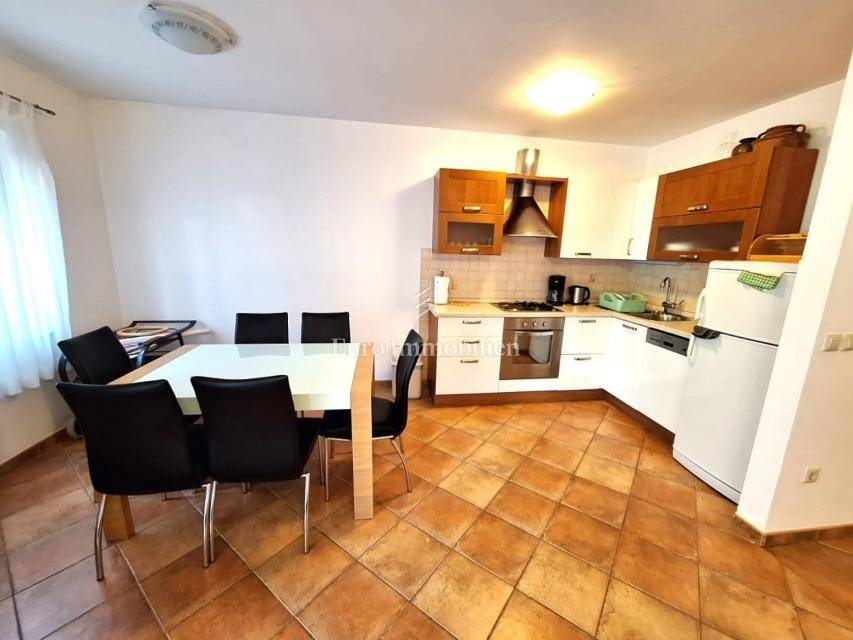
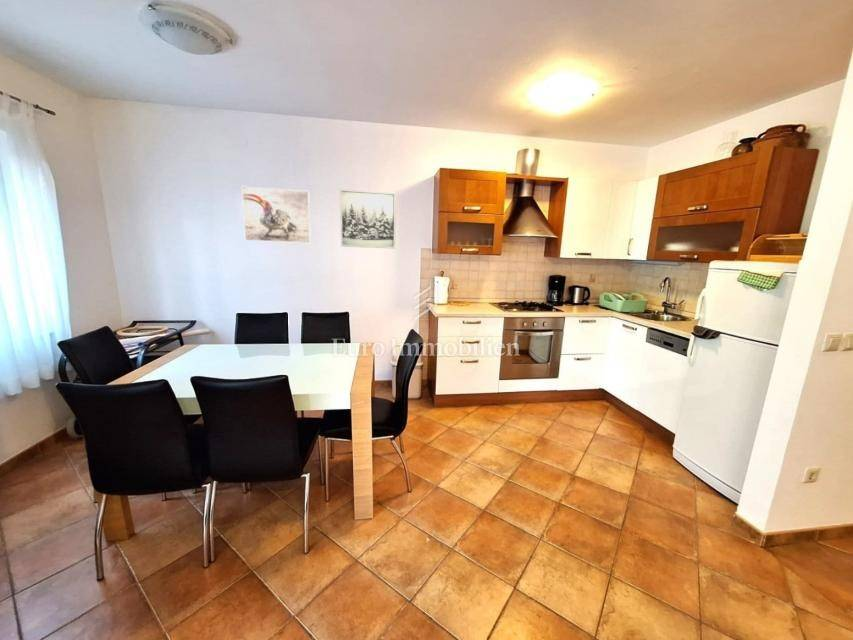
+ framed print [241,186,312,244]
+ wall art [339,188,397,249]
